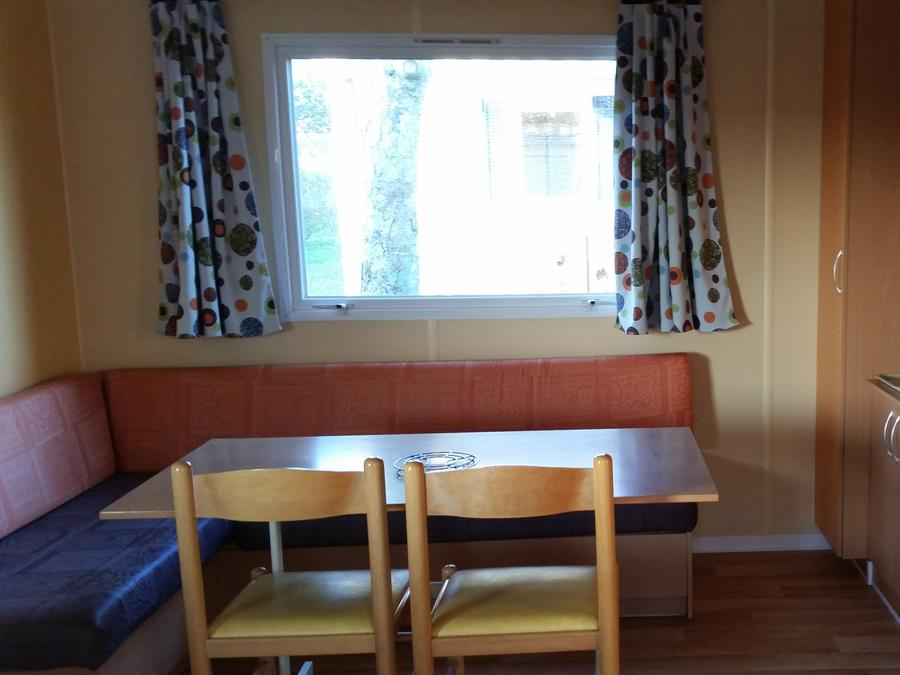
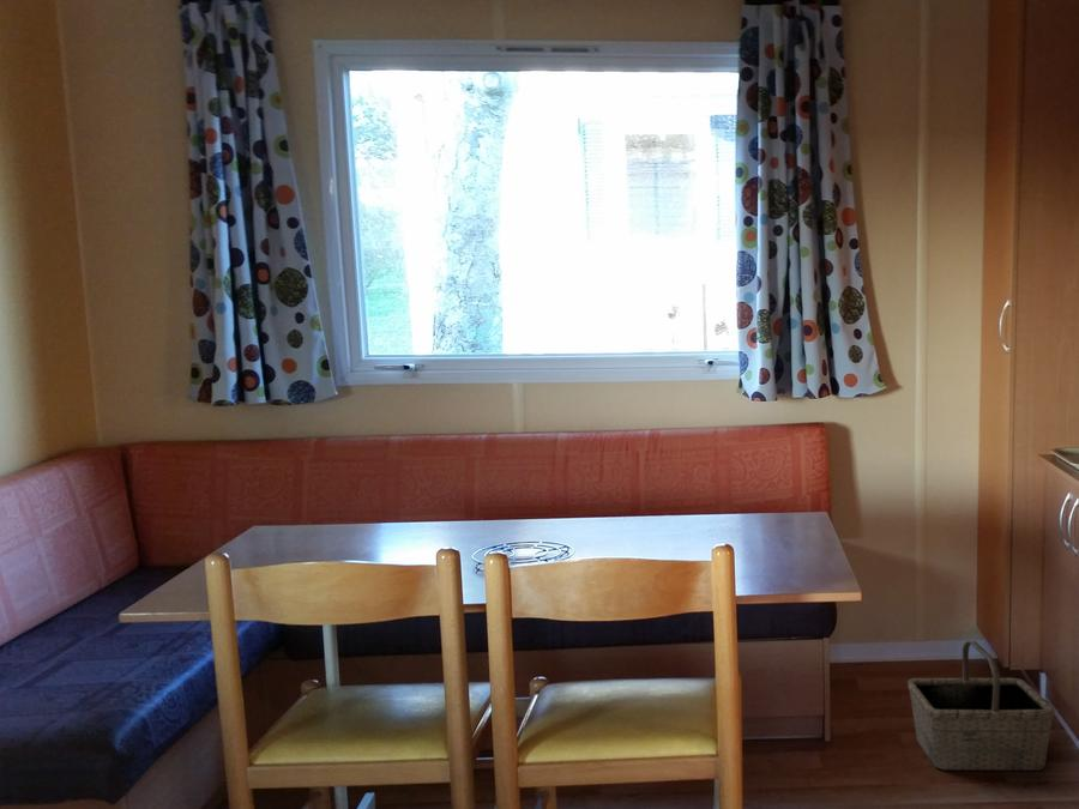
+ basket [906,640,1056,772]
